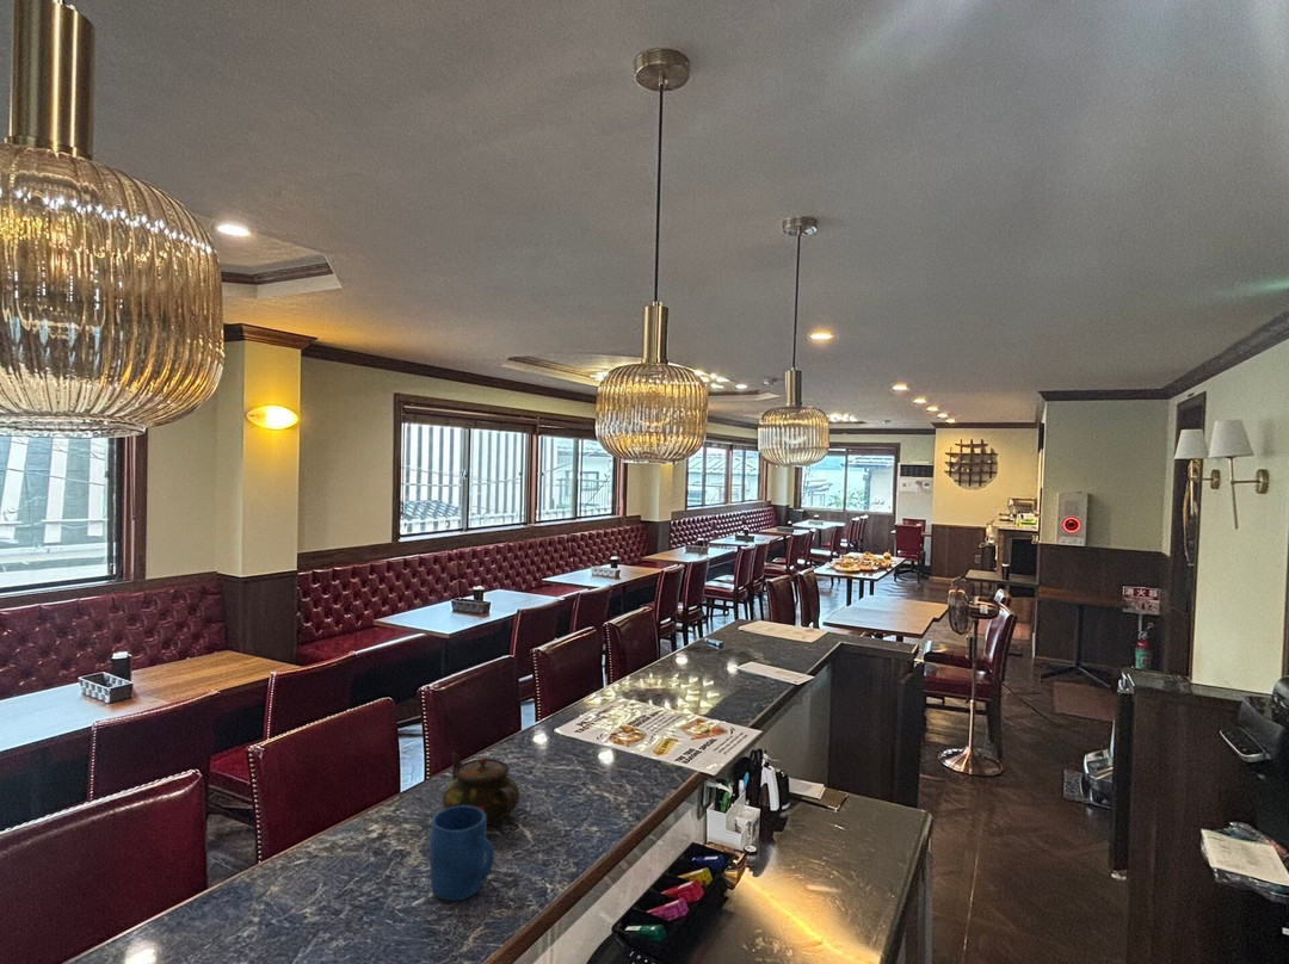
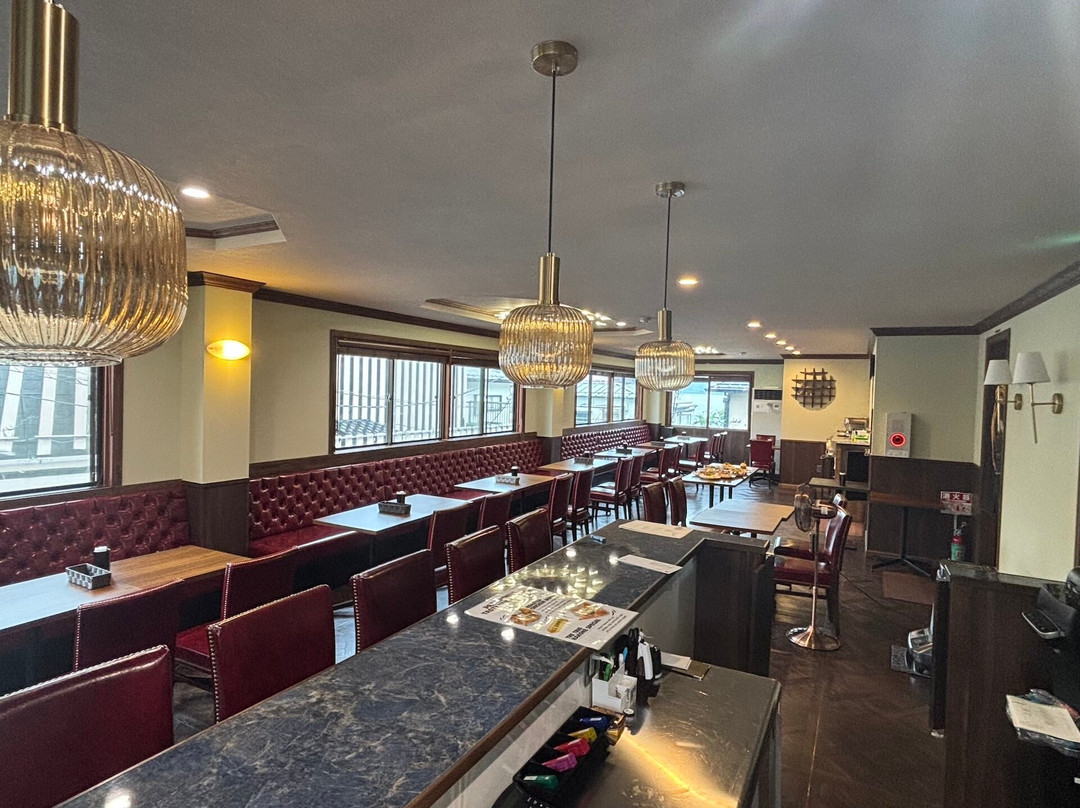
- mug [430,805,495,902]
- teapot [442,752,520,826]
